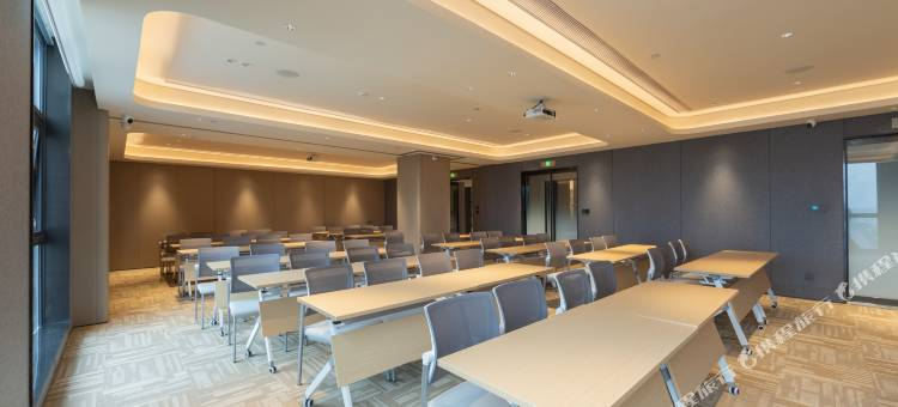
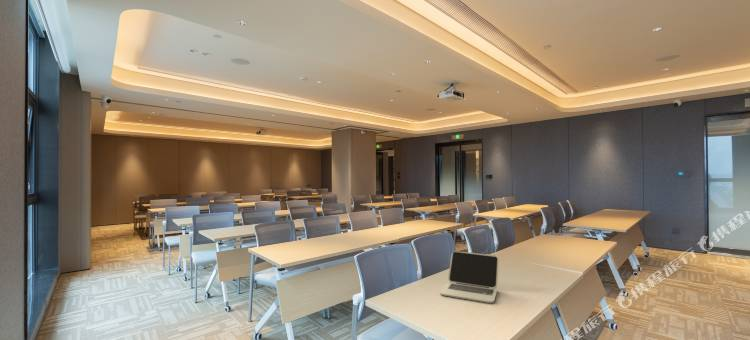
+ laptop [439,250,500,304]
